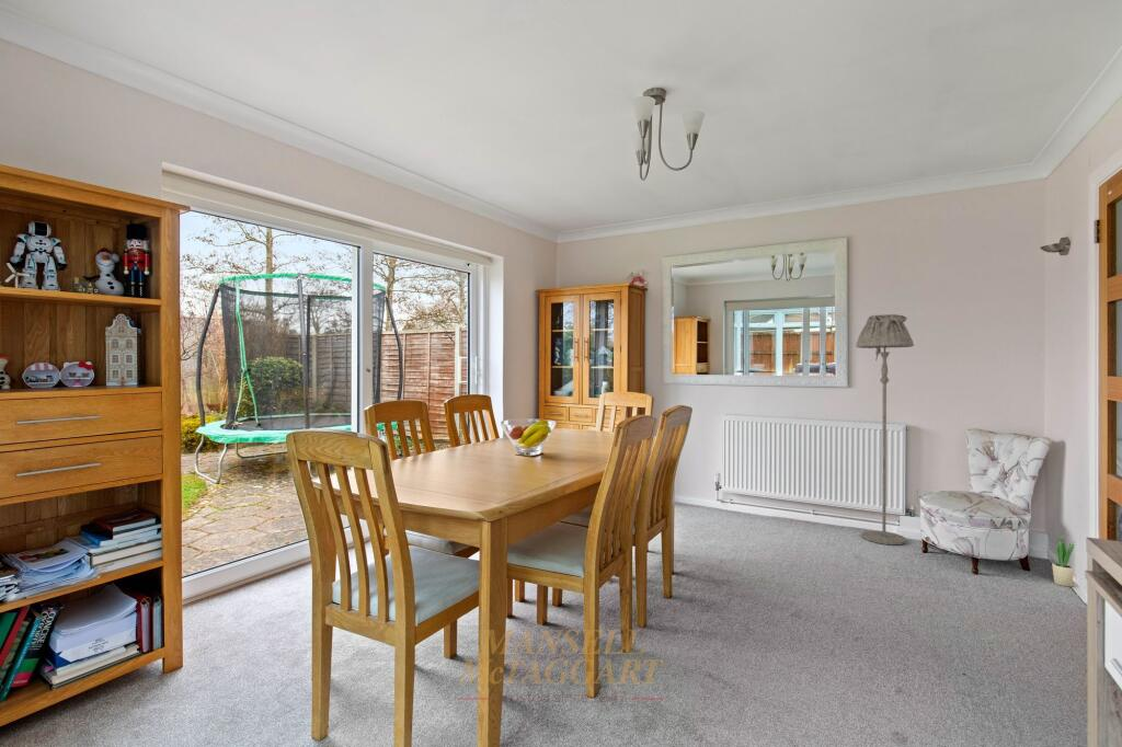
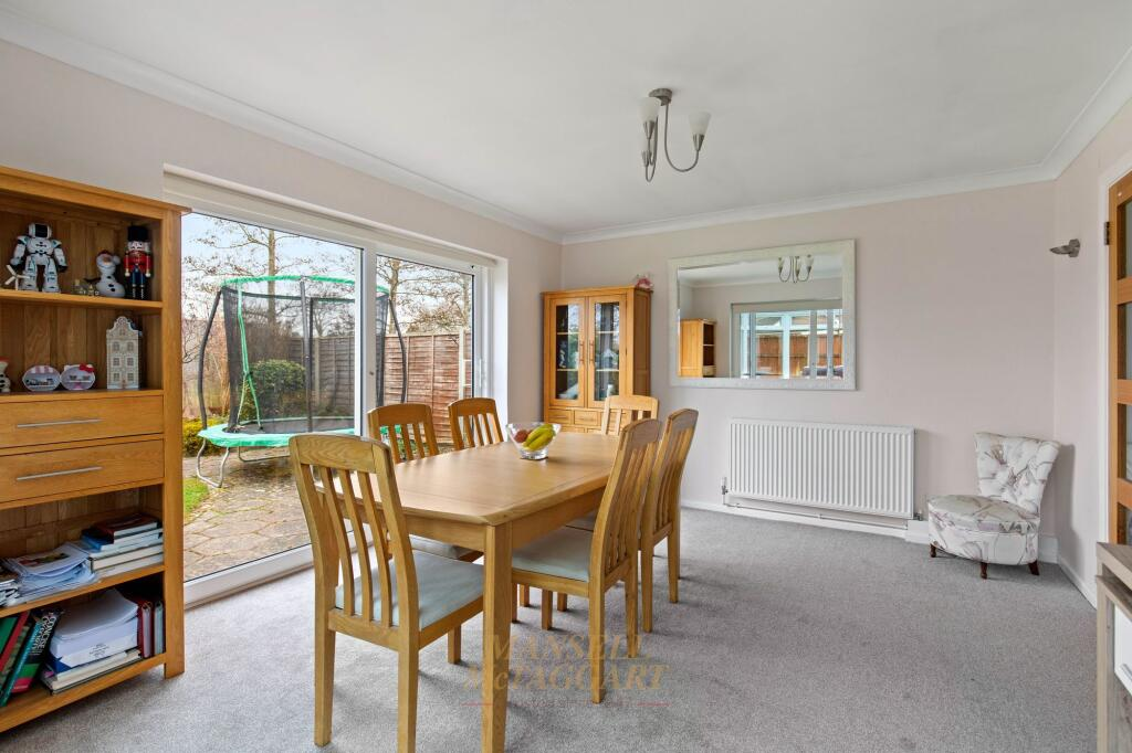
- potted plant [1051,531,1076,588]
- floor lamp [855,313,915,545]
